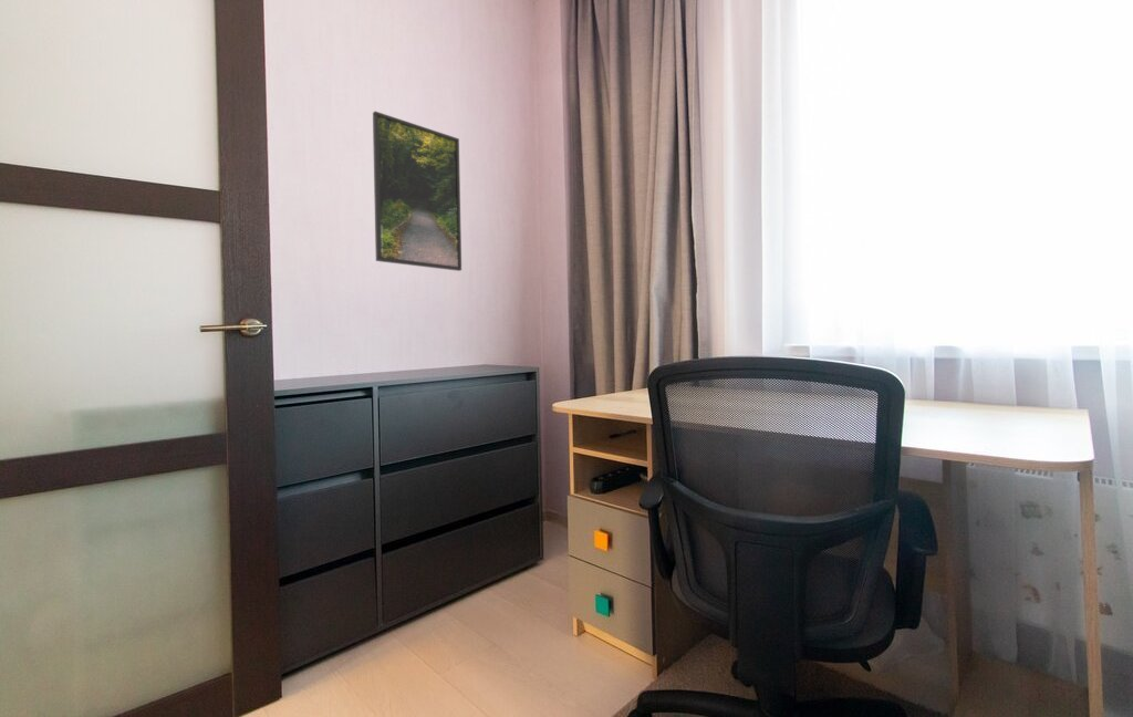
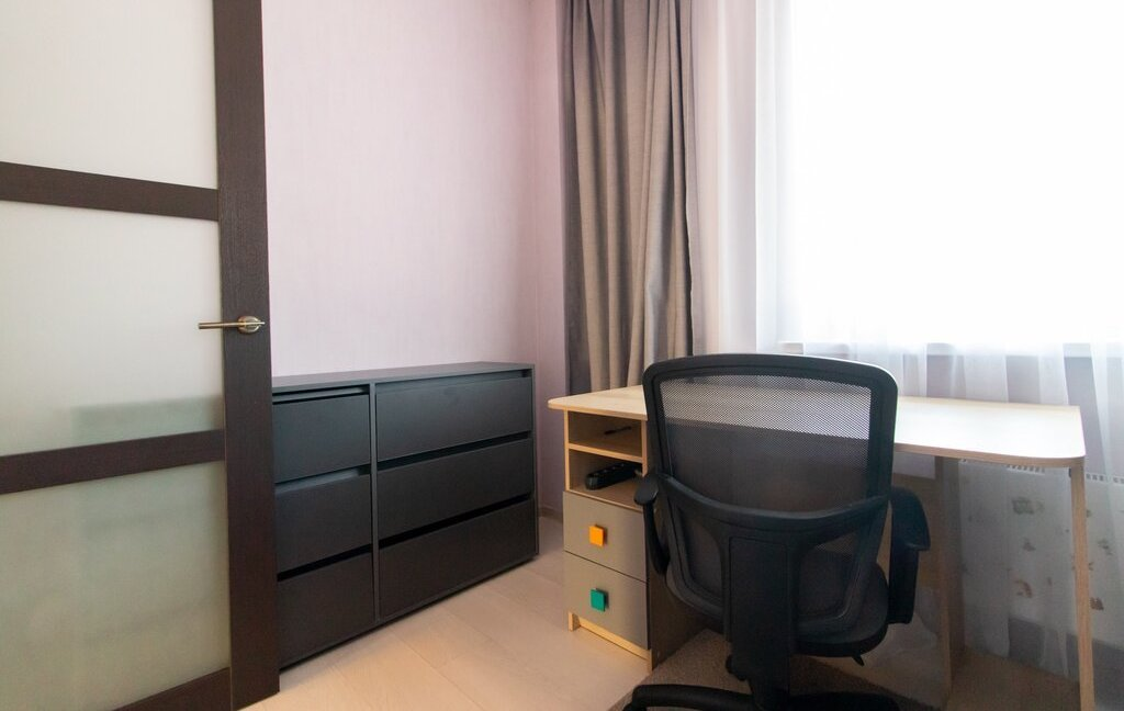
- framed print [372,111,462,272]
